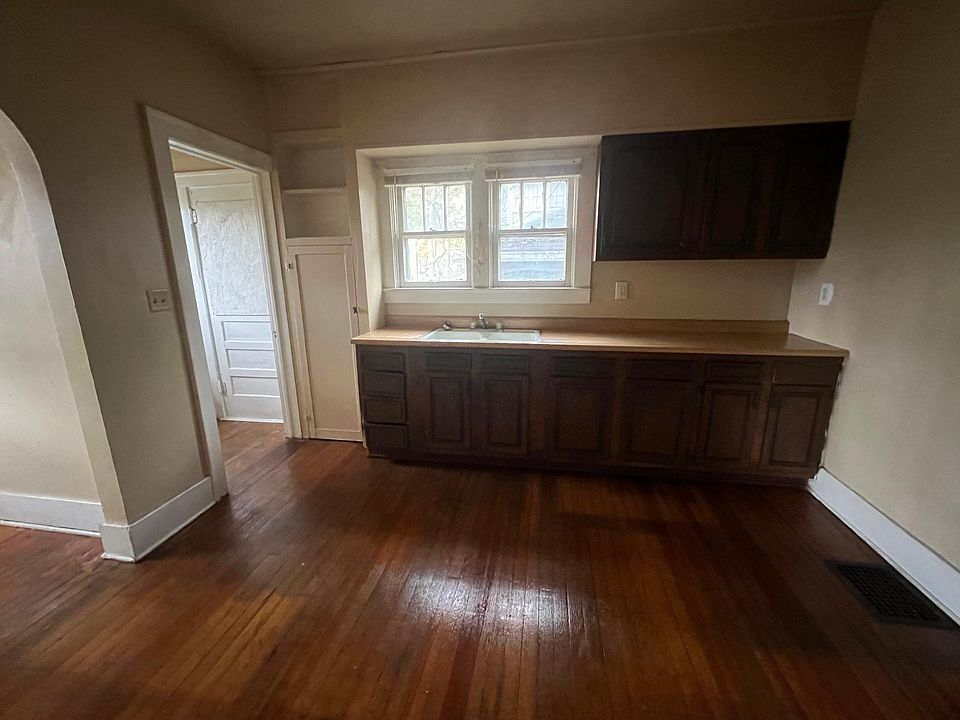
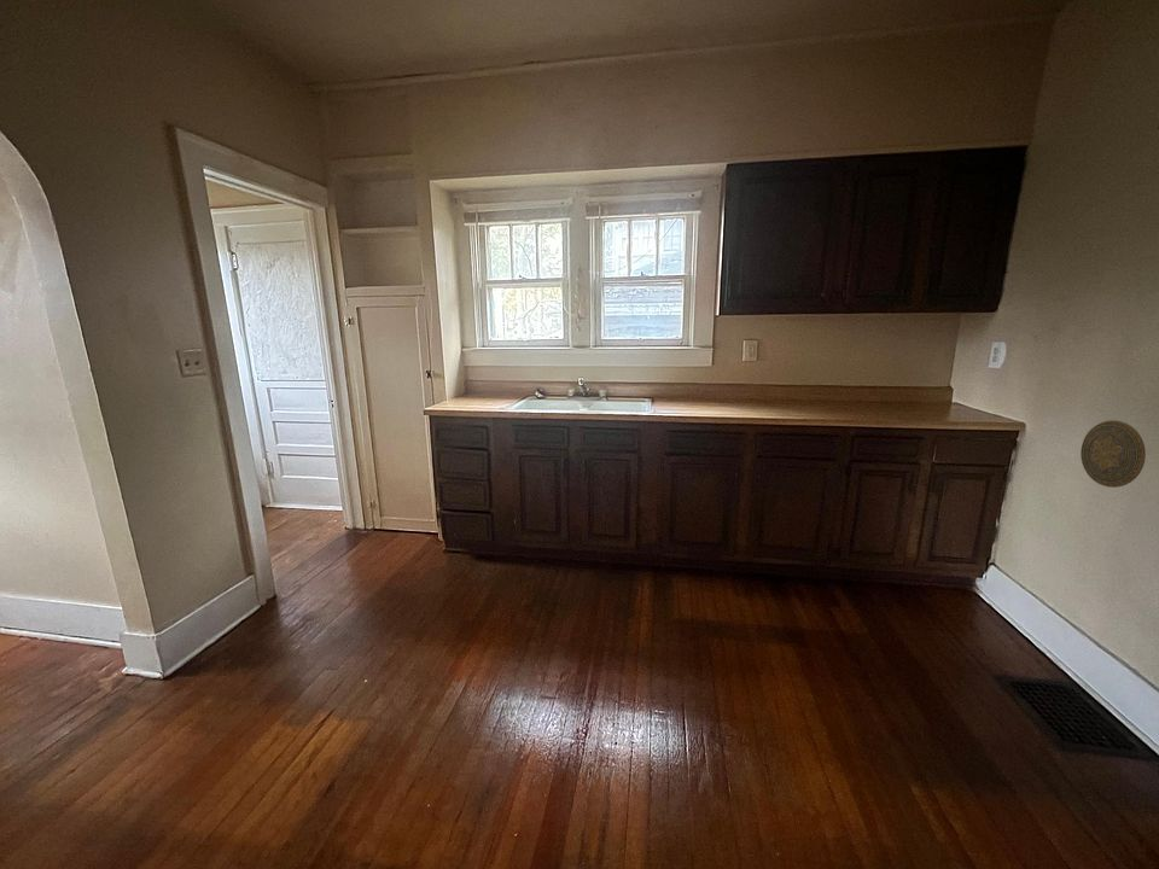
+ decorative plate [1079,419,1147,489]
